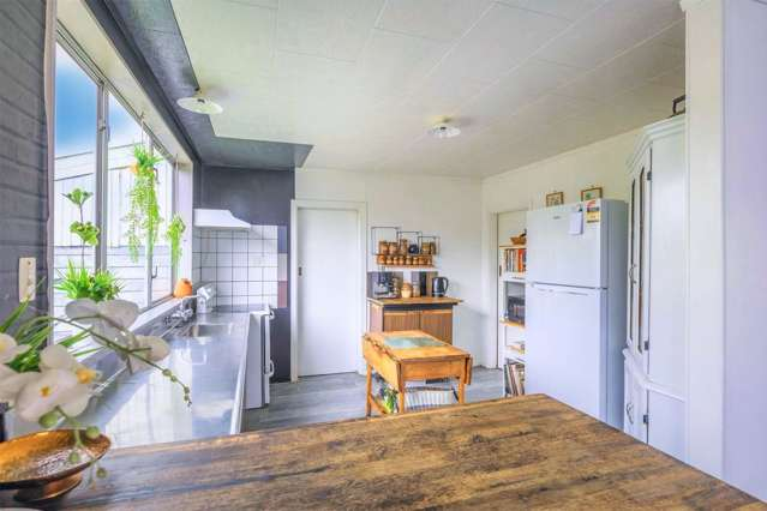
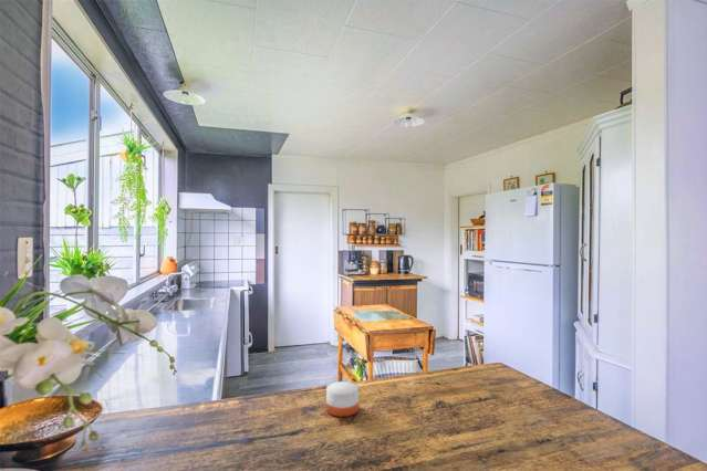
+ candle [325,377,360,418]
